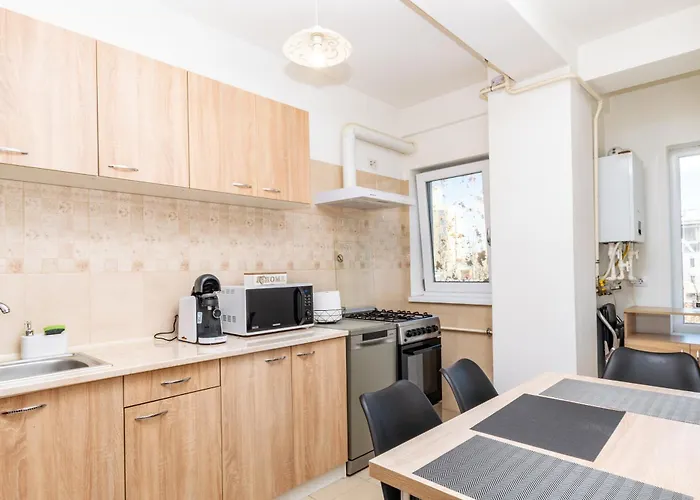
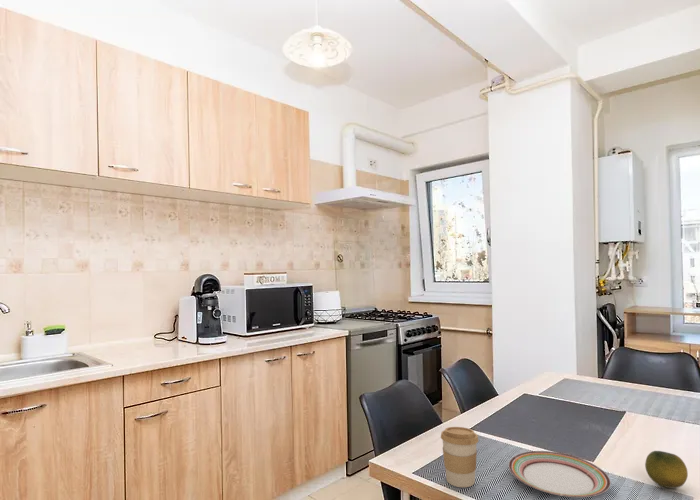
+ plate [508,450,612,498]
+ coffee cup [440,426,480,488]
+ fruit [644,450,689,489]
